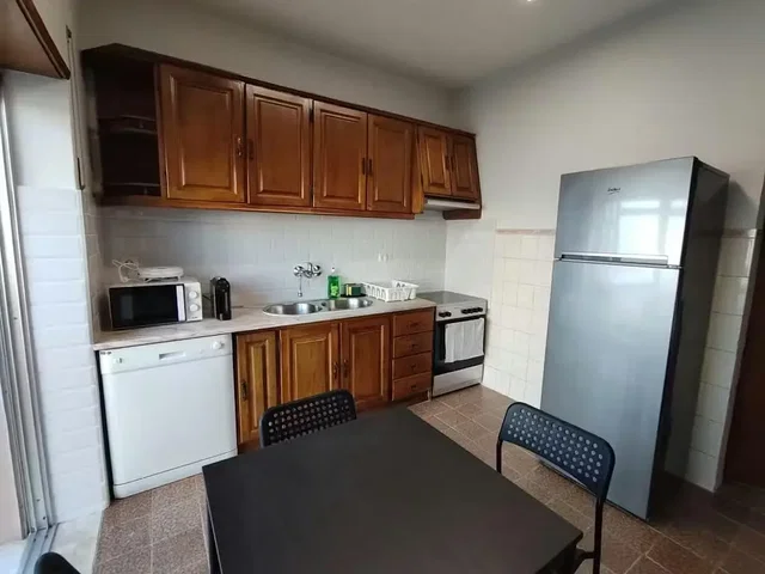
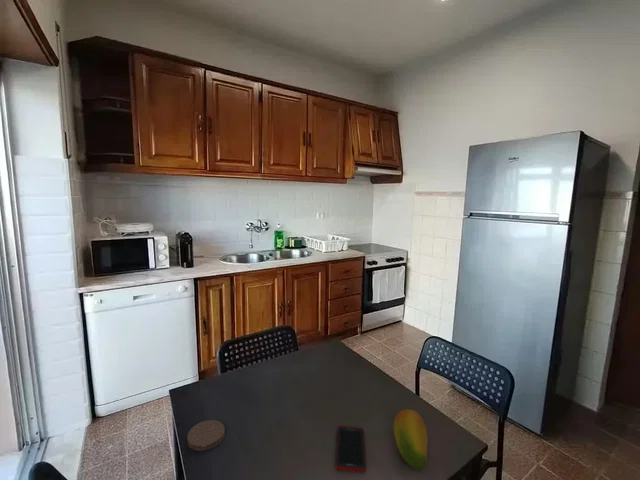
+ cell phone [335,425,367,473]
+ fruit [392,408,429,472]
+ coaster [186,419,226,452]
